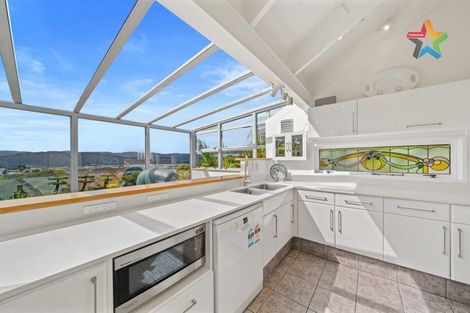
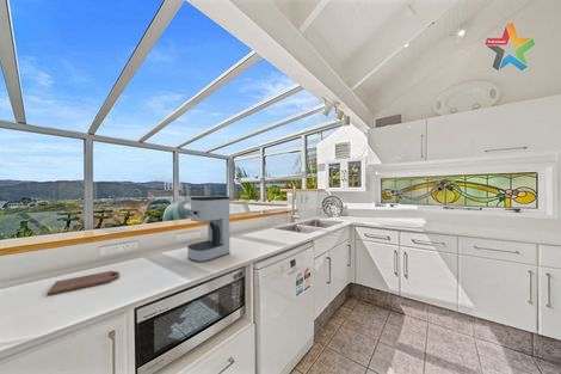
+ cutting board [47,270,121,296]
+ coffee maker [186,195,230,263]
